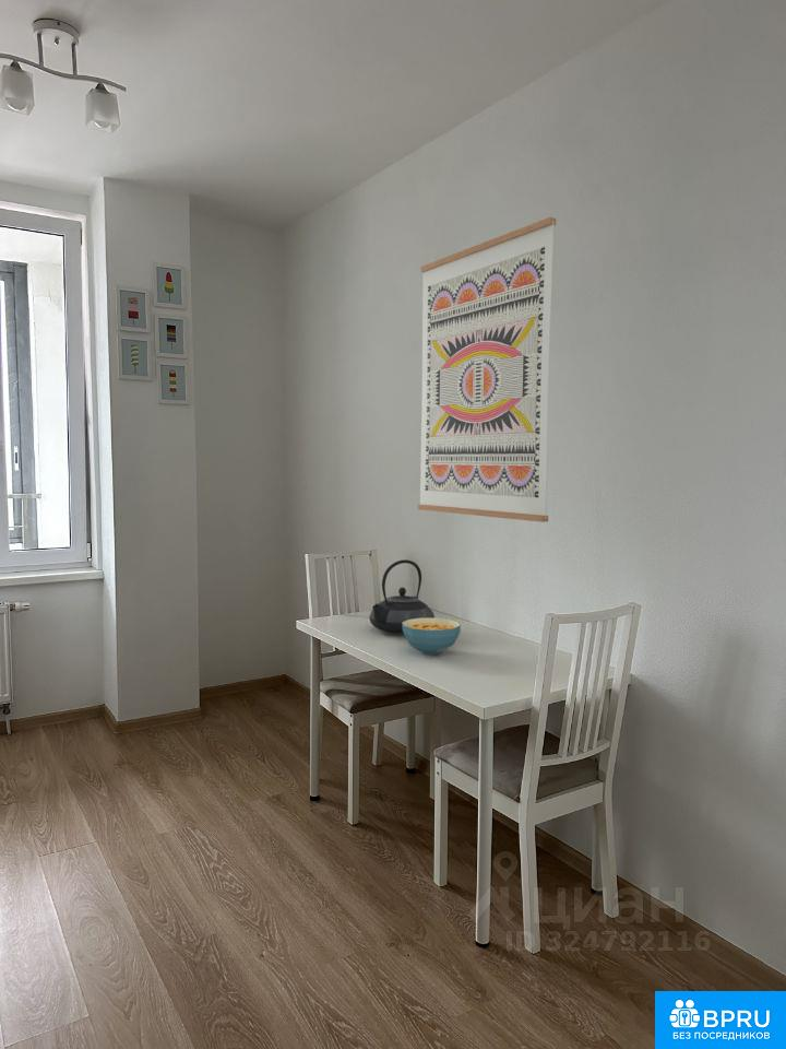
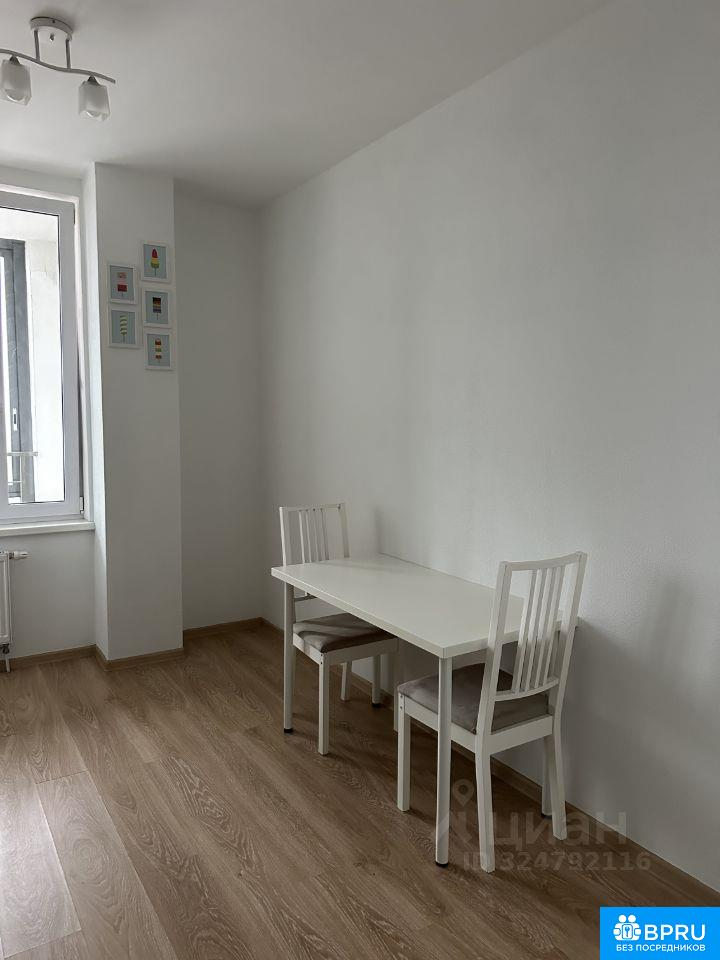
- teapot [369,558,436,634]
- wall art [417,216,557,523]
- cereal bowl [402,617,462,656]
